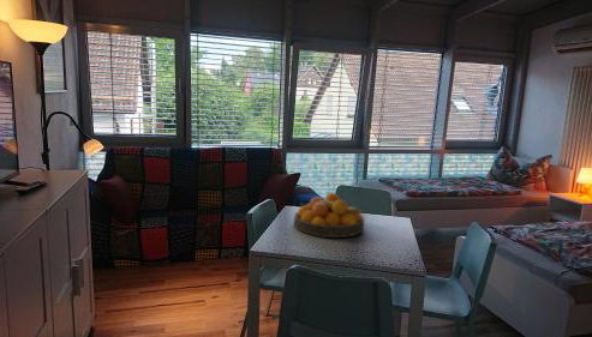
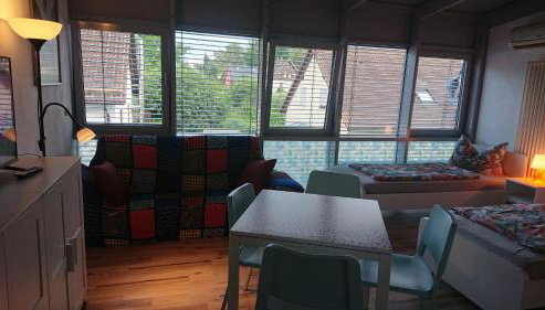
- fruit bowl [293,192,366,239]
